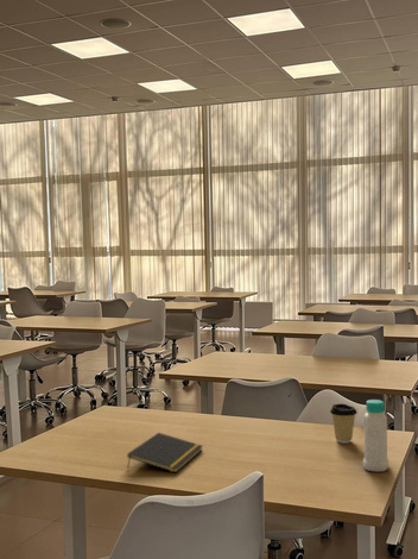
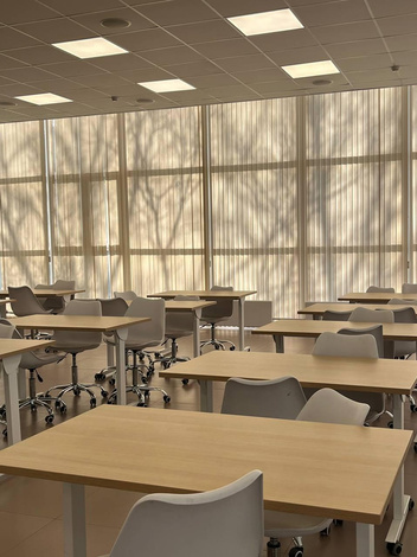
- bottle [362,398,390,473]
- coffee cup [329,403,357,445]
- notepad [126,432,204,473]
